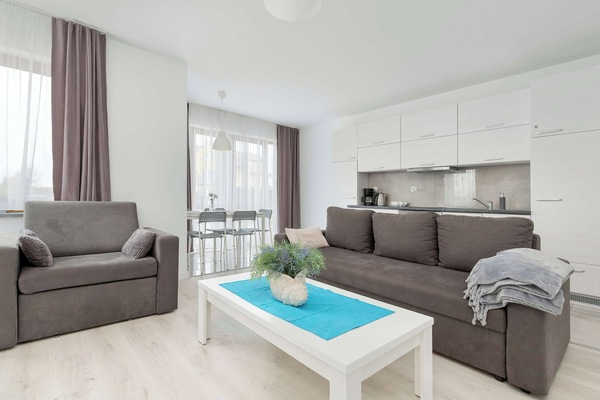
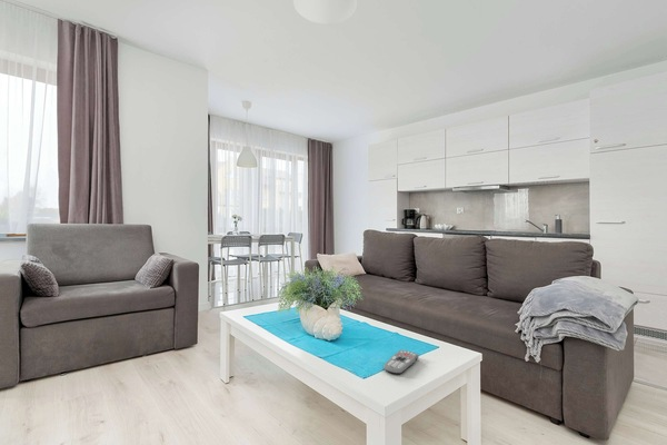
+ remote control [382,349,419,375]
